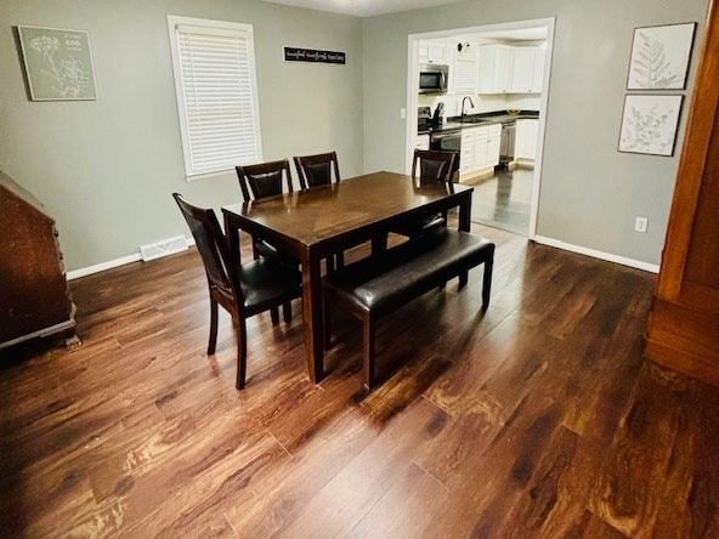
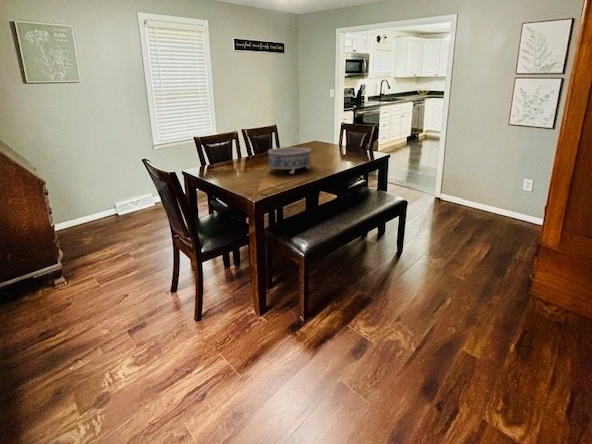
+ decorative bowl [267,146,312,175]
